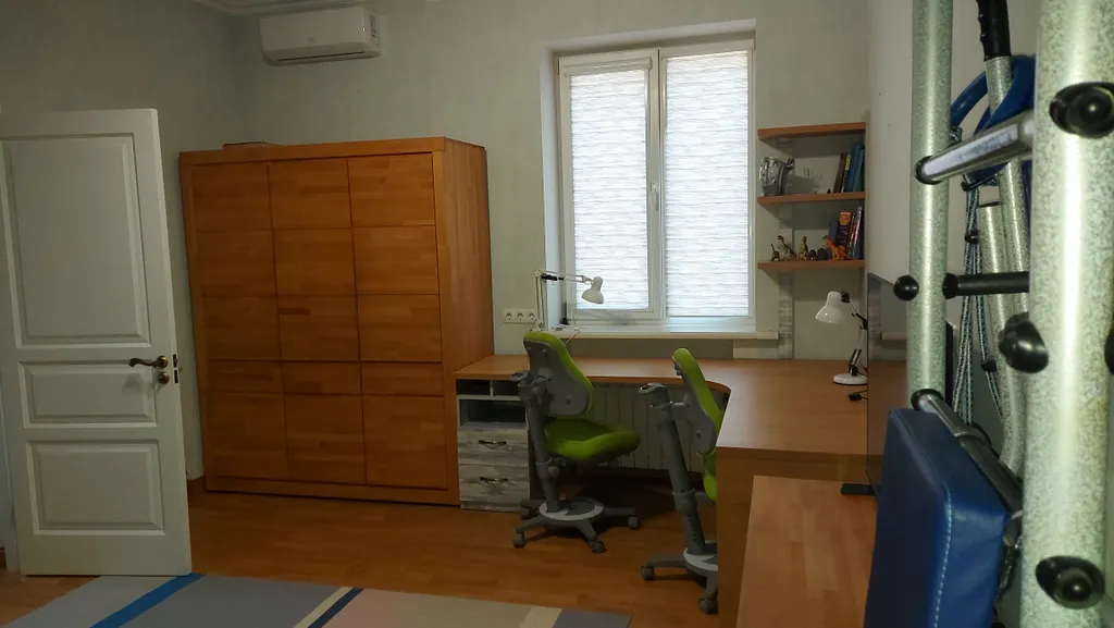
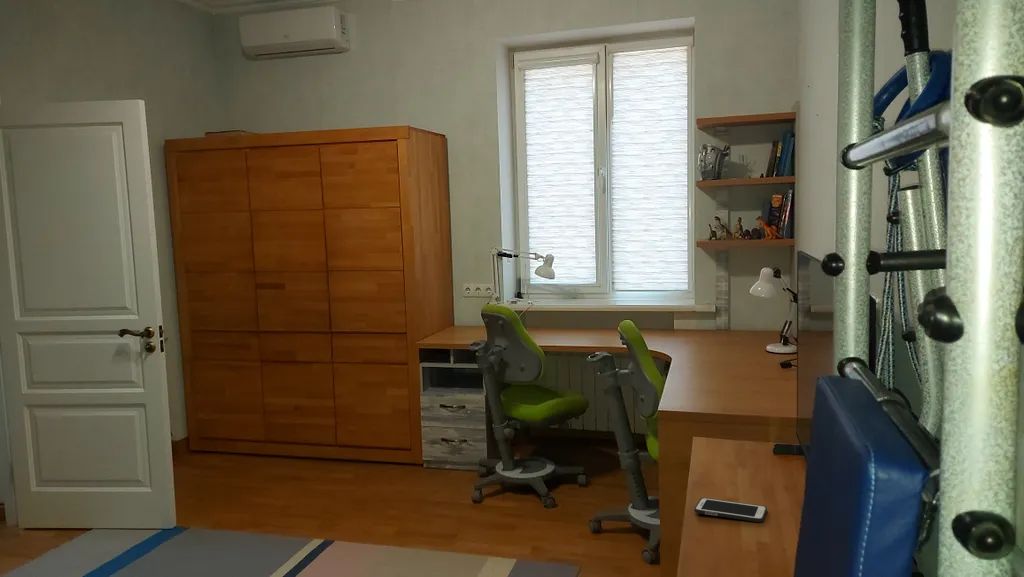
+ cell phone [693,497,768,523]
